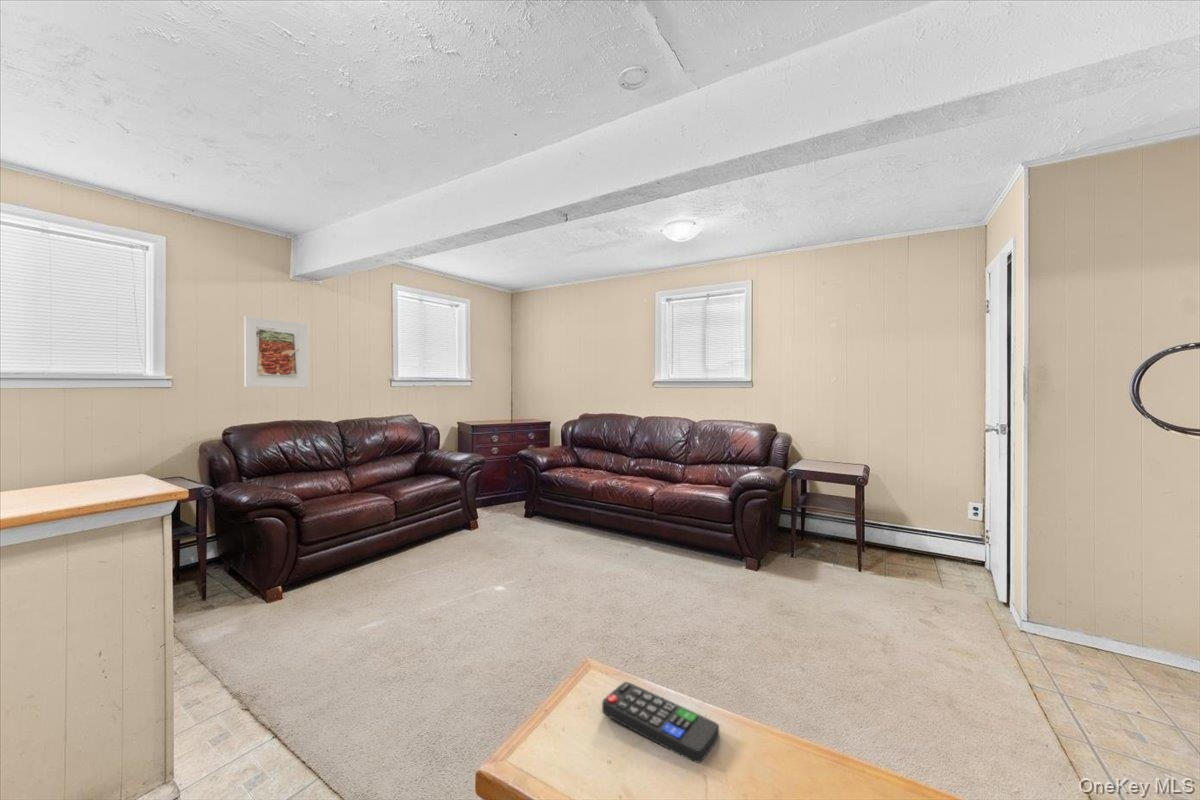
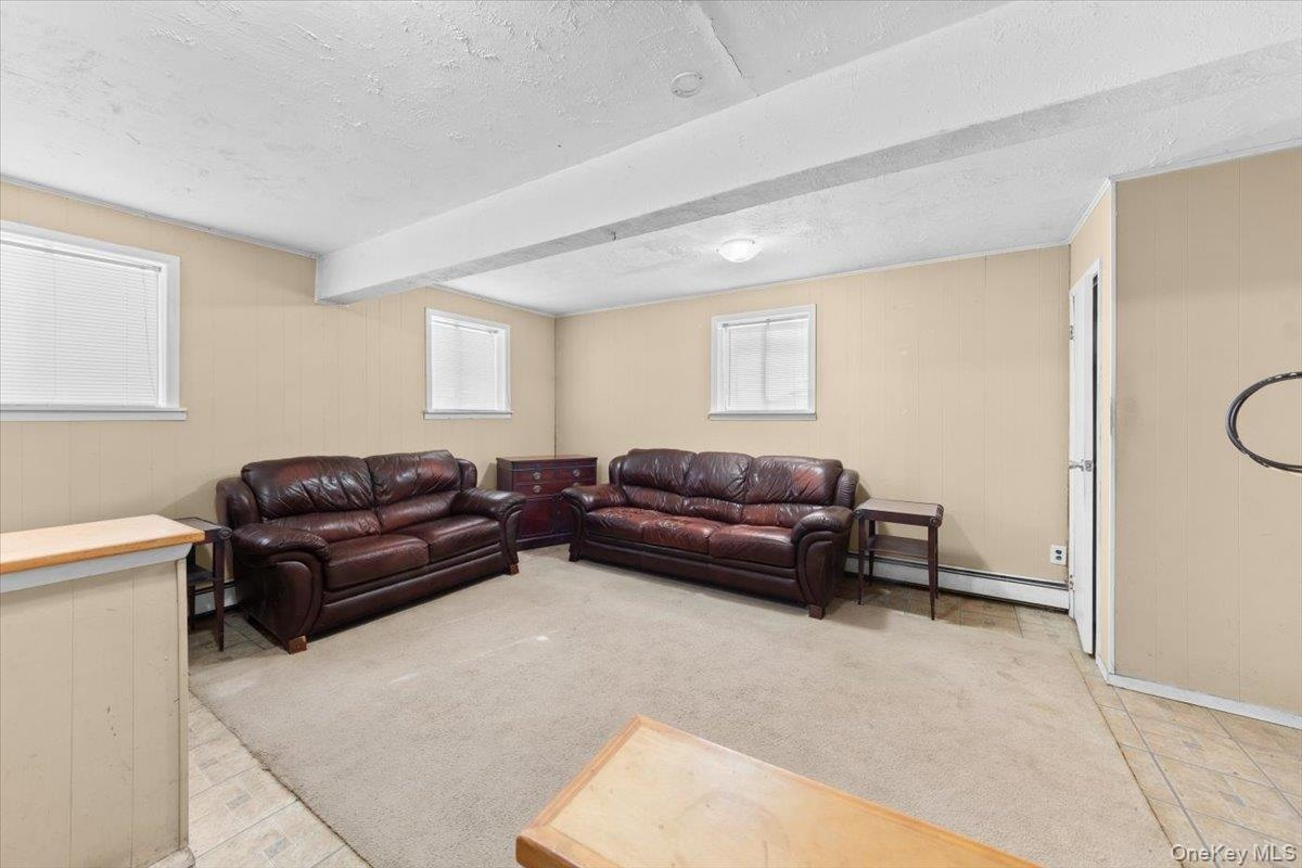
- remote control [601,681,720,764]
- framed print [243,315,310,389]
